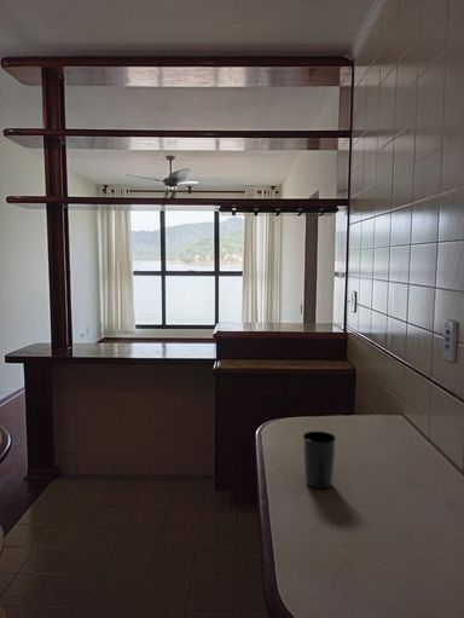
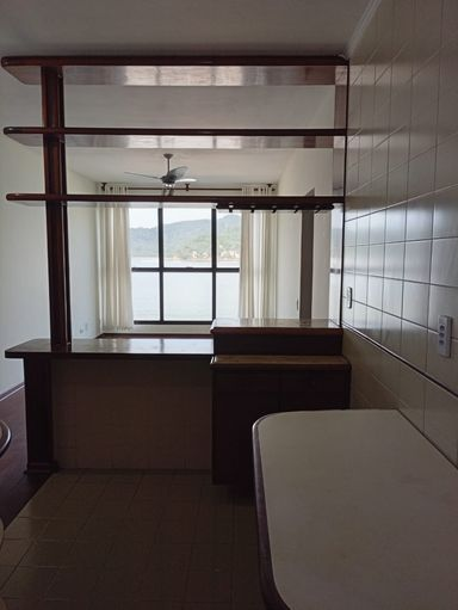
- cup [302,431,337,490]
